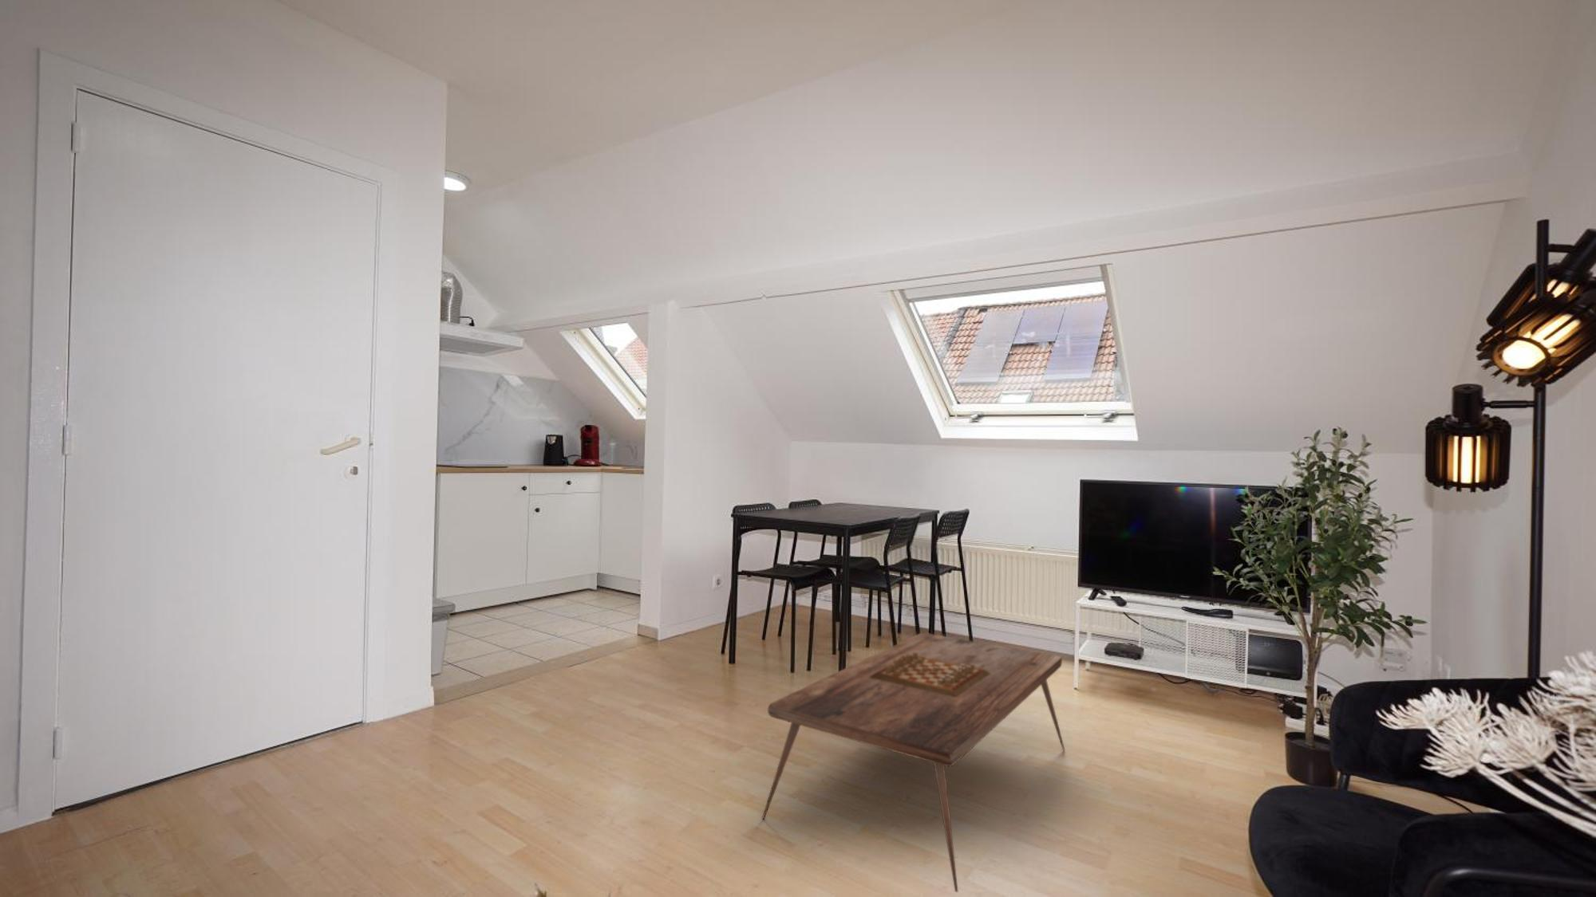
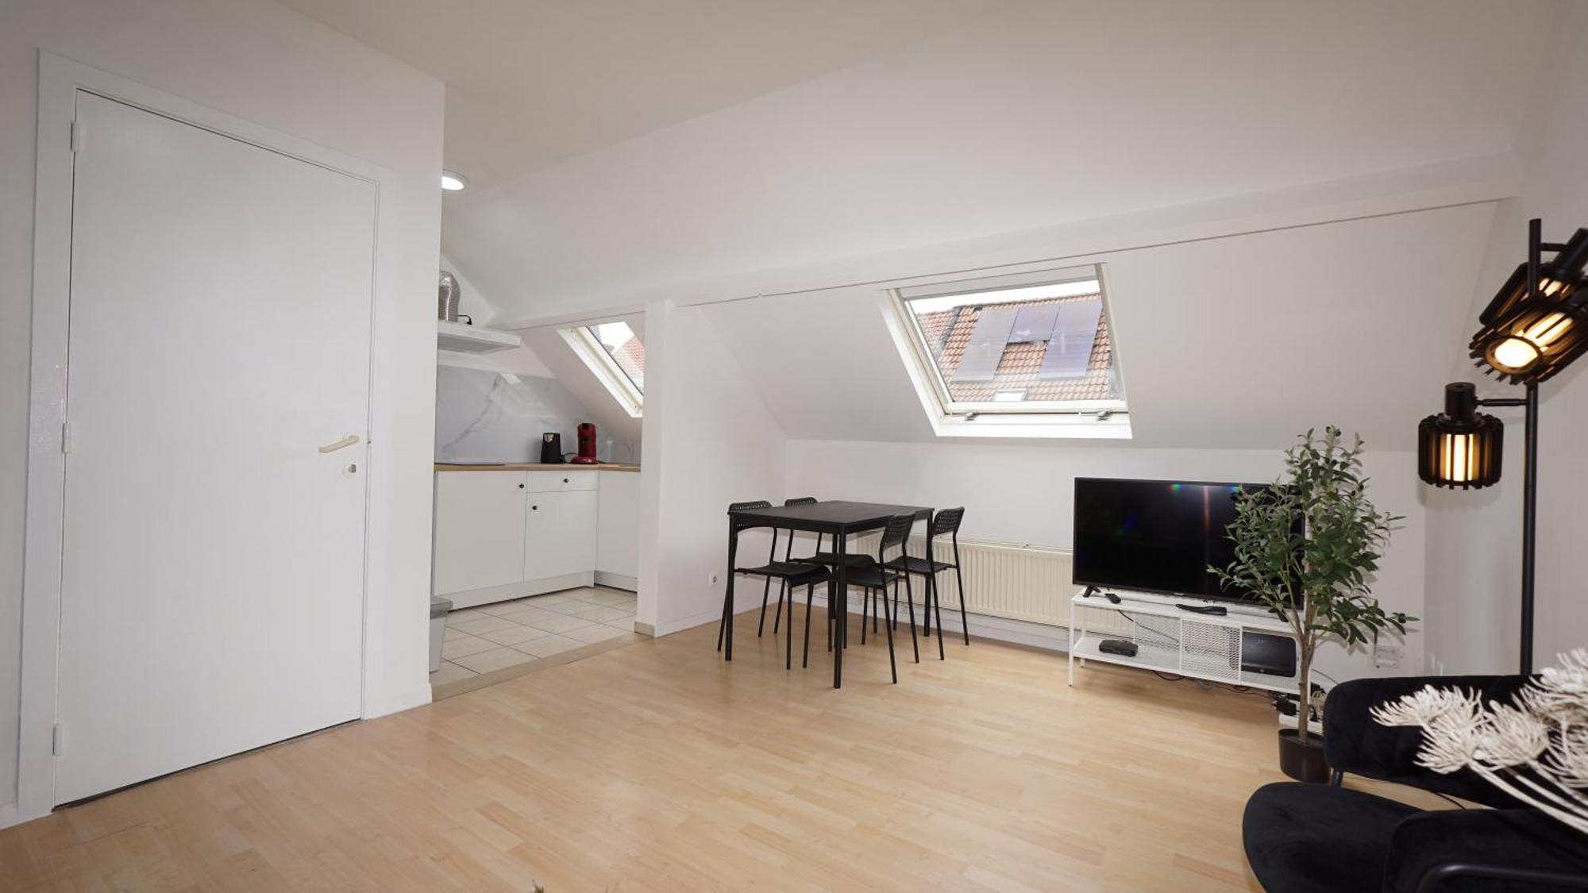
- coffee table [762,632,1065,893]
